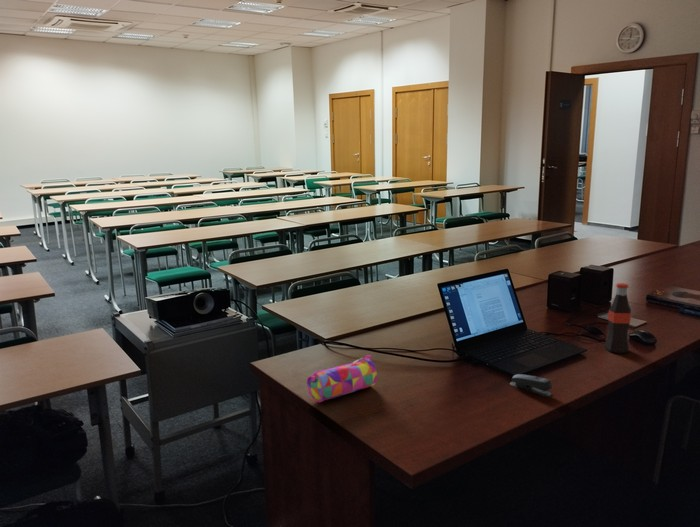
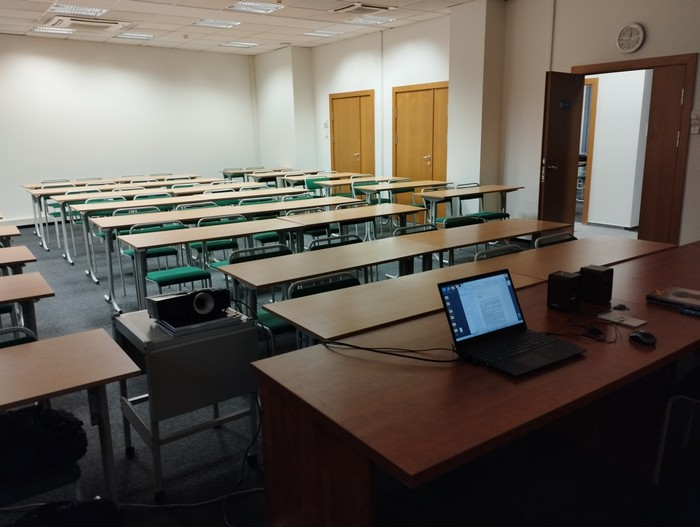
- pencil case [306,354,378,403]
- stapler [509,373,554,398]
- bottle [604,282,632,354]
